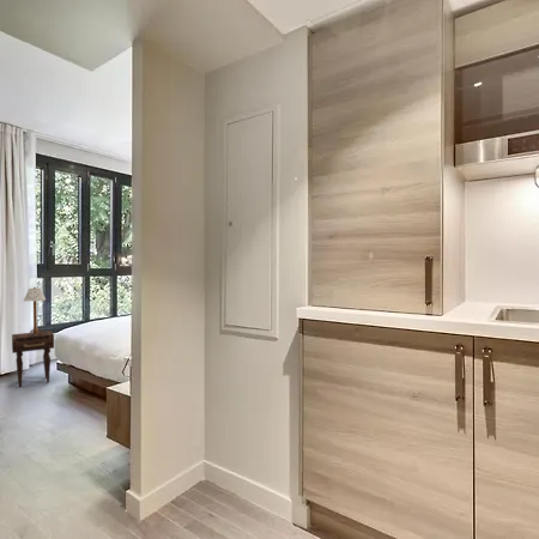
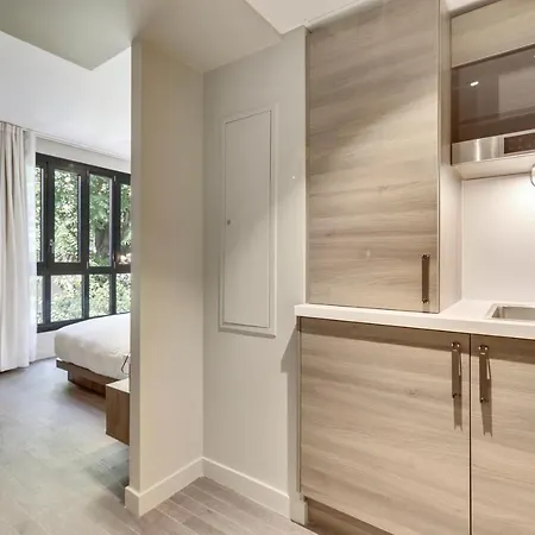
- table lamp [23,286,47,335]
- nightstand [11,329,55,388]
